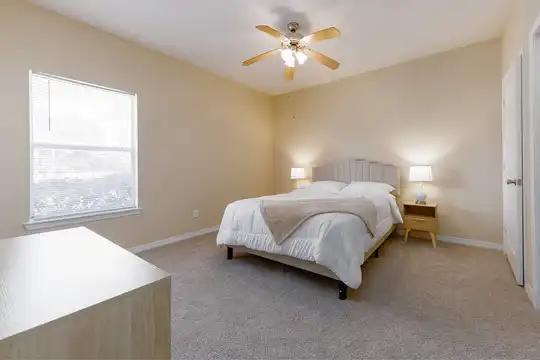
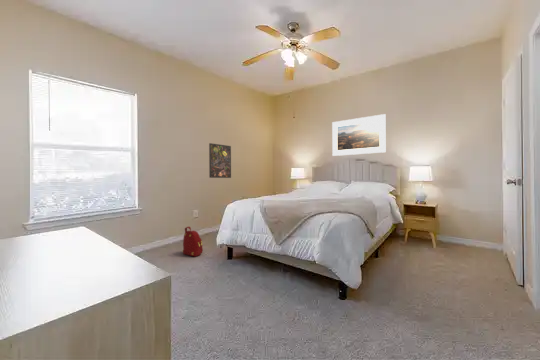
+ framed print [331,113,387,157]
+ backpack [181,226,204,257]
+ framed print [208,142,232,179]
